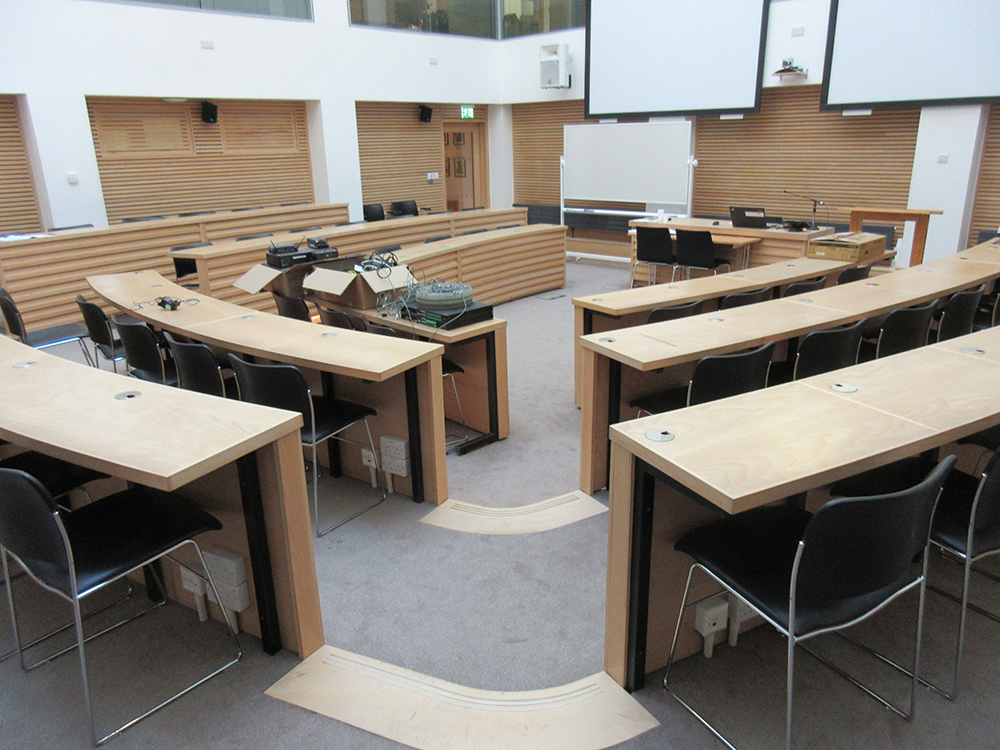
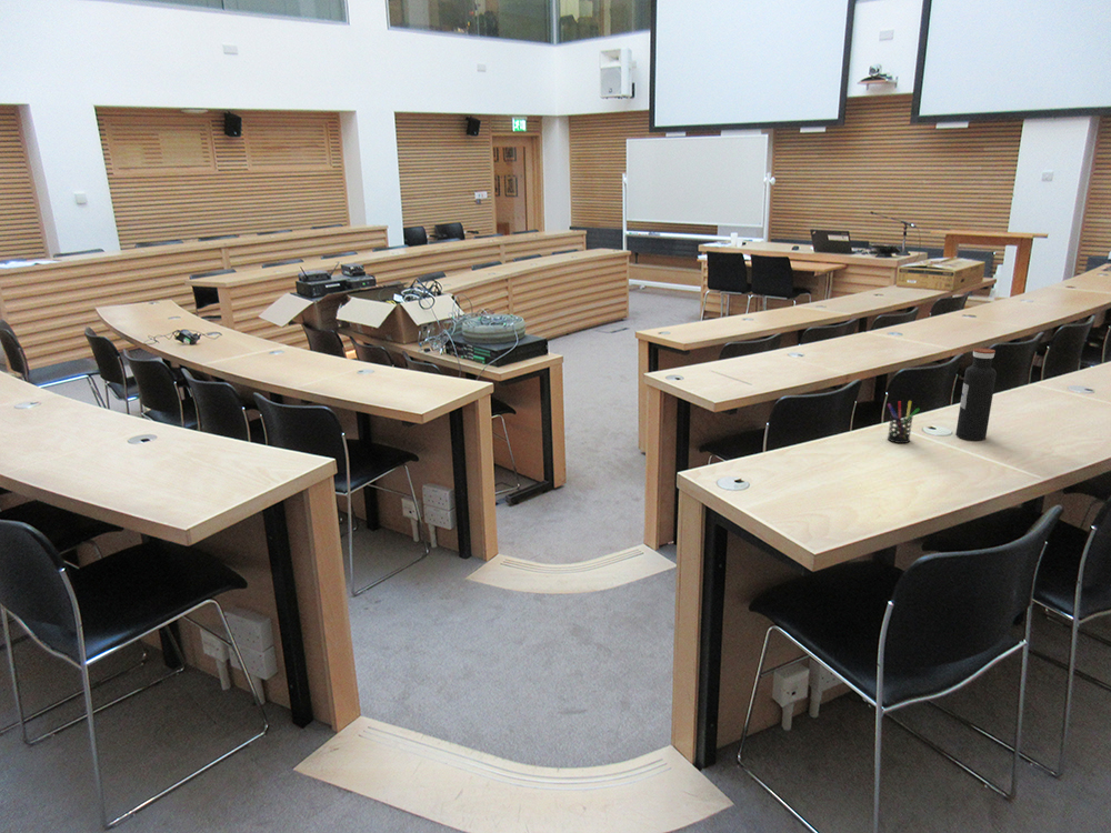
+ water bottle [954,347,998,442]
+ pen holder [887,400,920,444]
